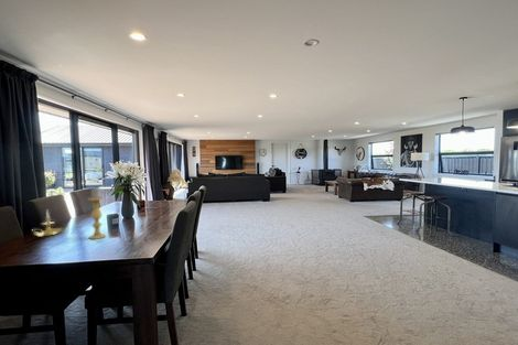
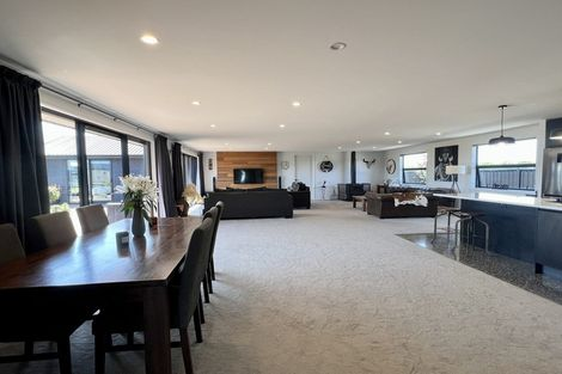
- candle holder [87,185,107,240]
- candle holder [32,209,64,238]
